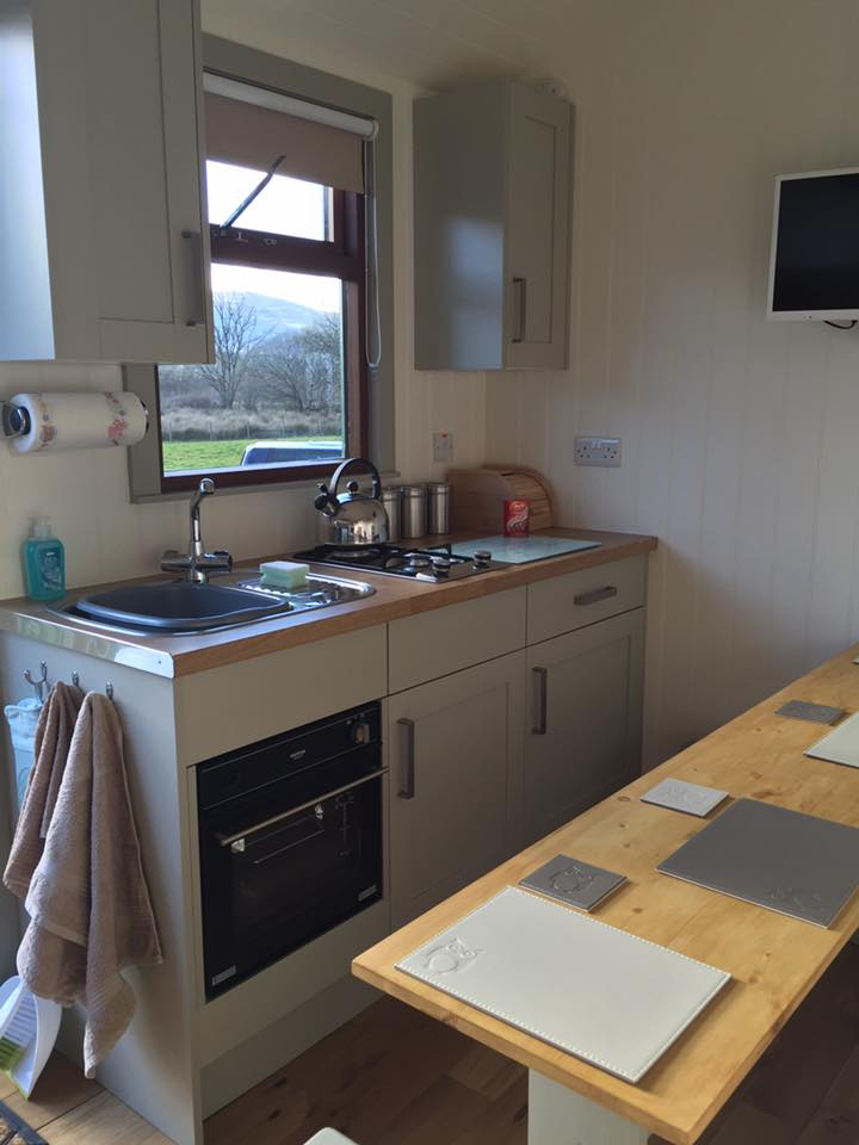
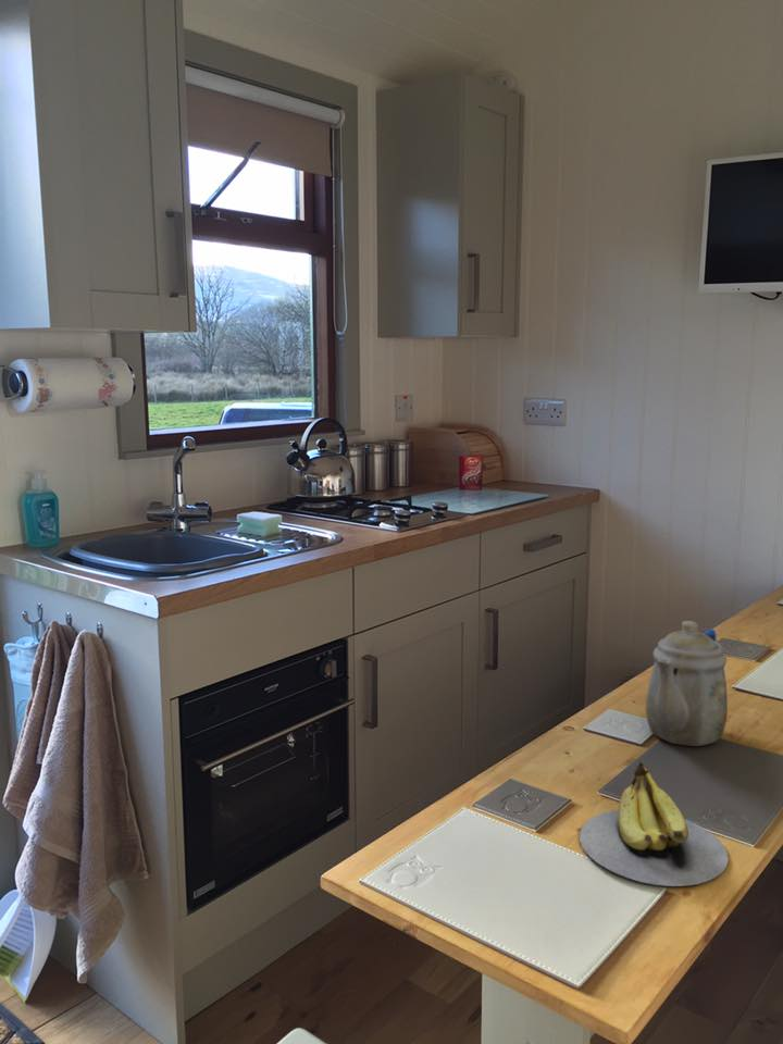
+ teapot [645,620,729,747]
+ banana [579,761,729,887]
